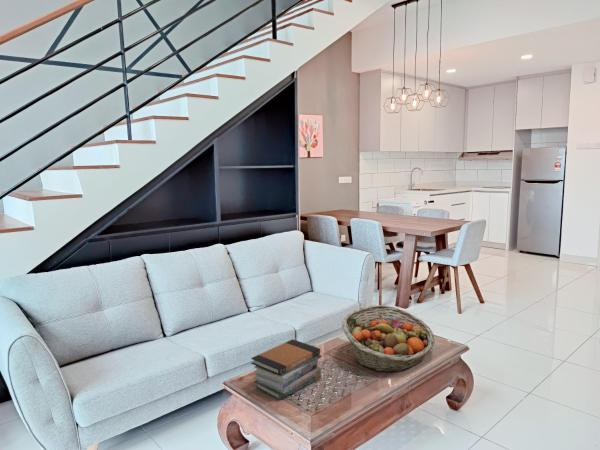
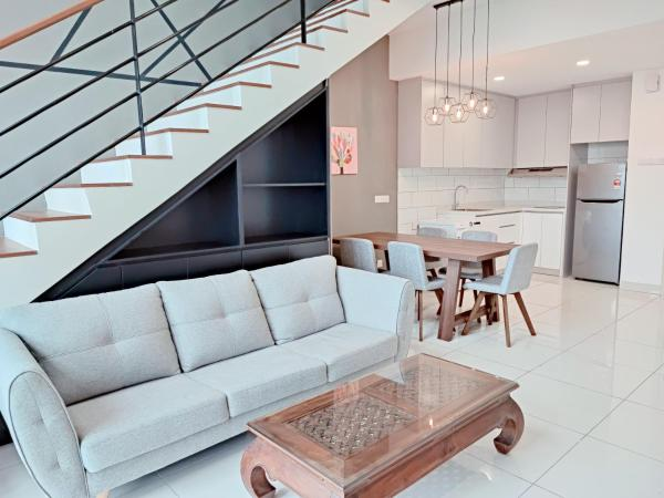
- book stack [250,338,322,401]
- fruit basket [341,304,436,373]
